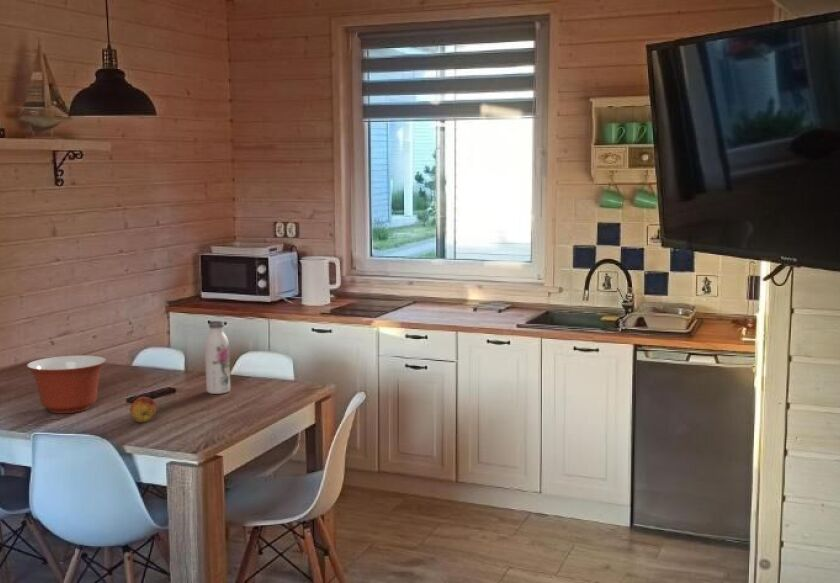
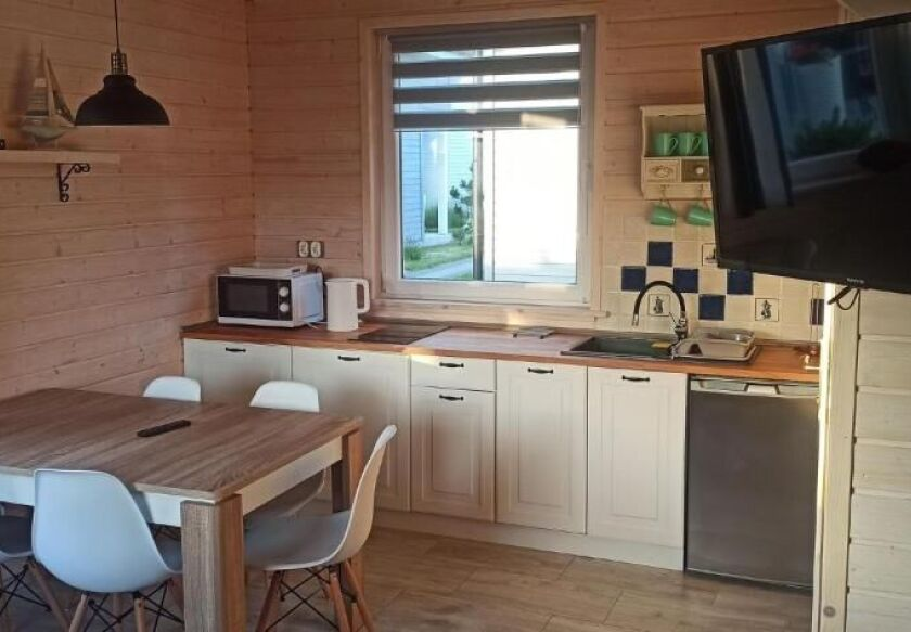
- mixing bowl [26,354,108,414]
- fruit [129,396,158,423]
- water bottle [204,321,231,395]
